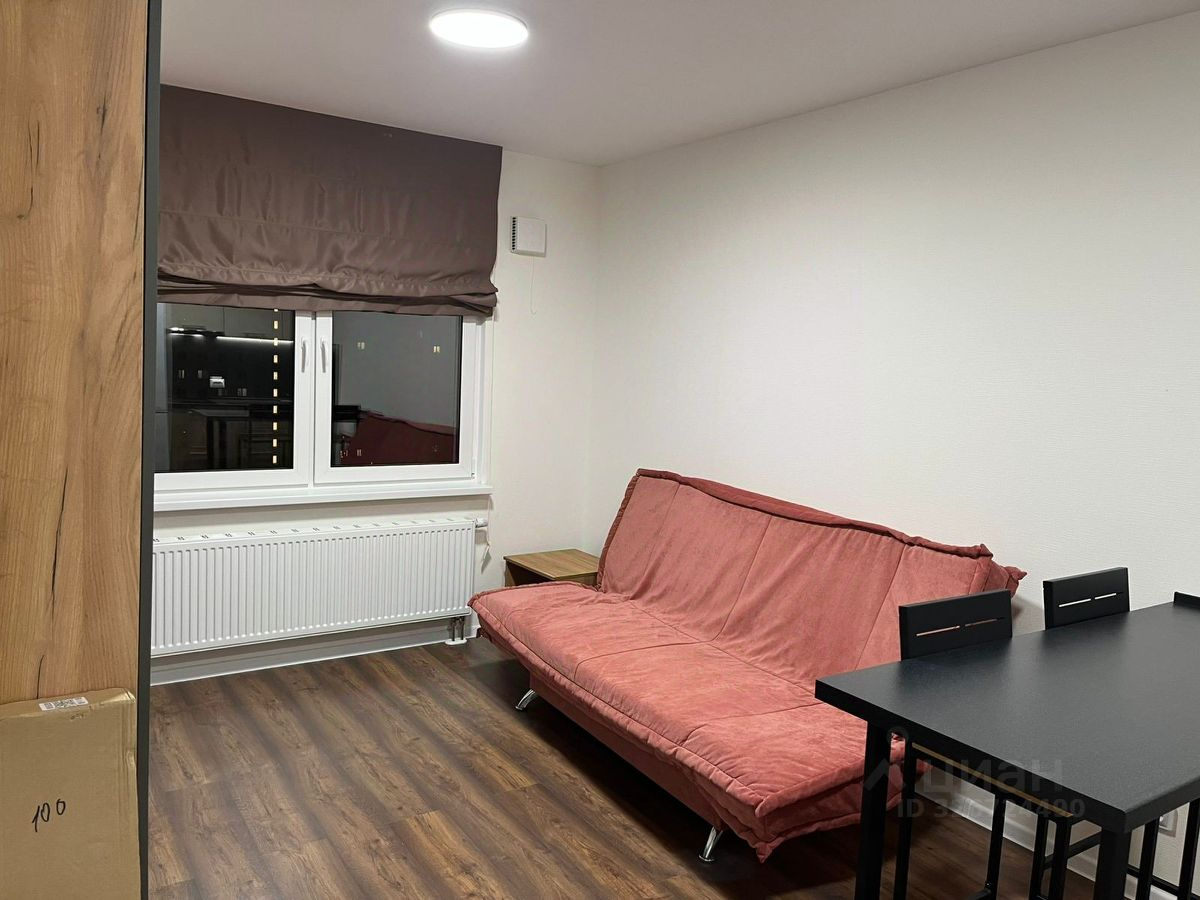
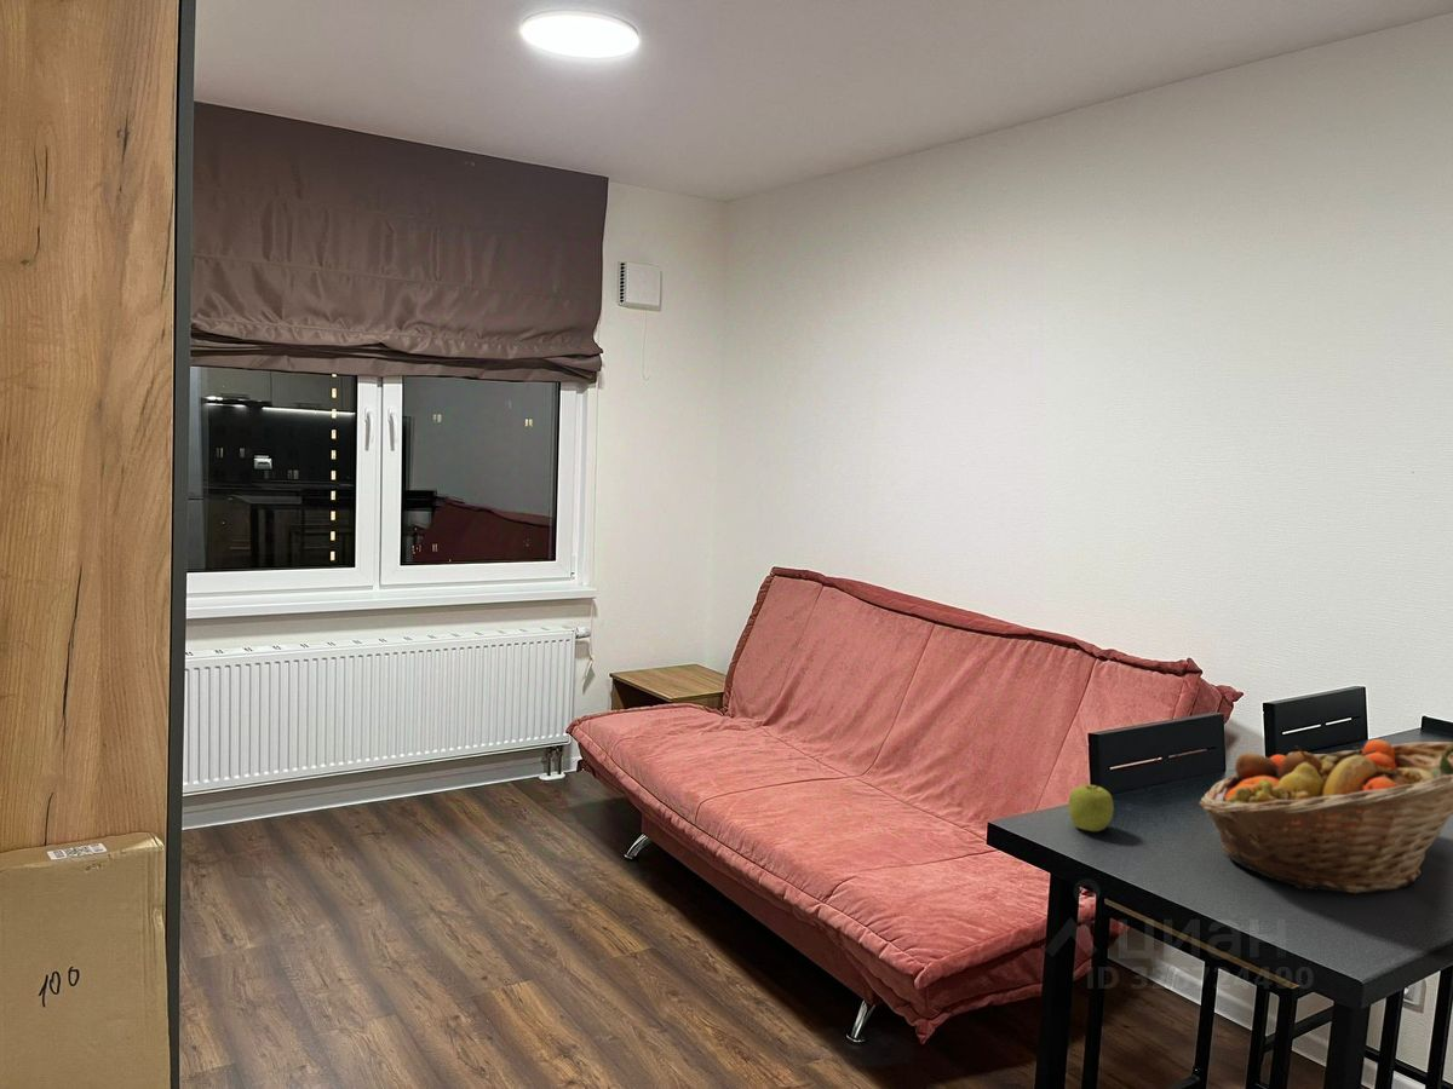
+ fruit basket [1198,738,1453,894]
+ fruit [1067,784,1115,832]
